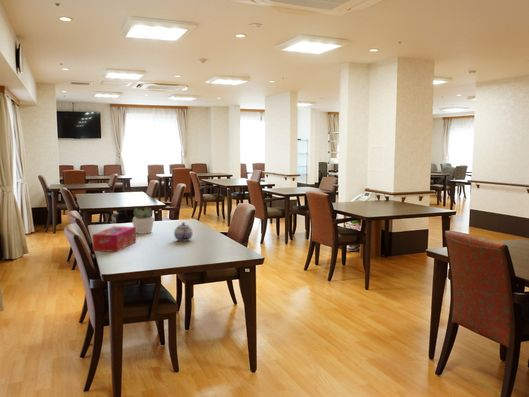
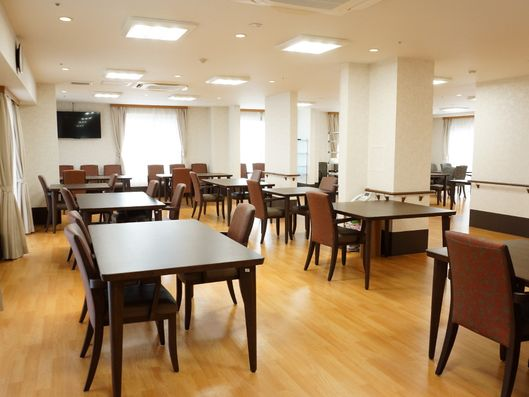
- tissue box [91,225,137,253]
- succulent plant [131,206,155,235]
- teapot [173,221,194,242]
